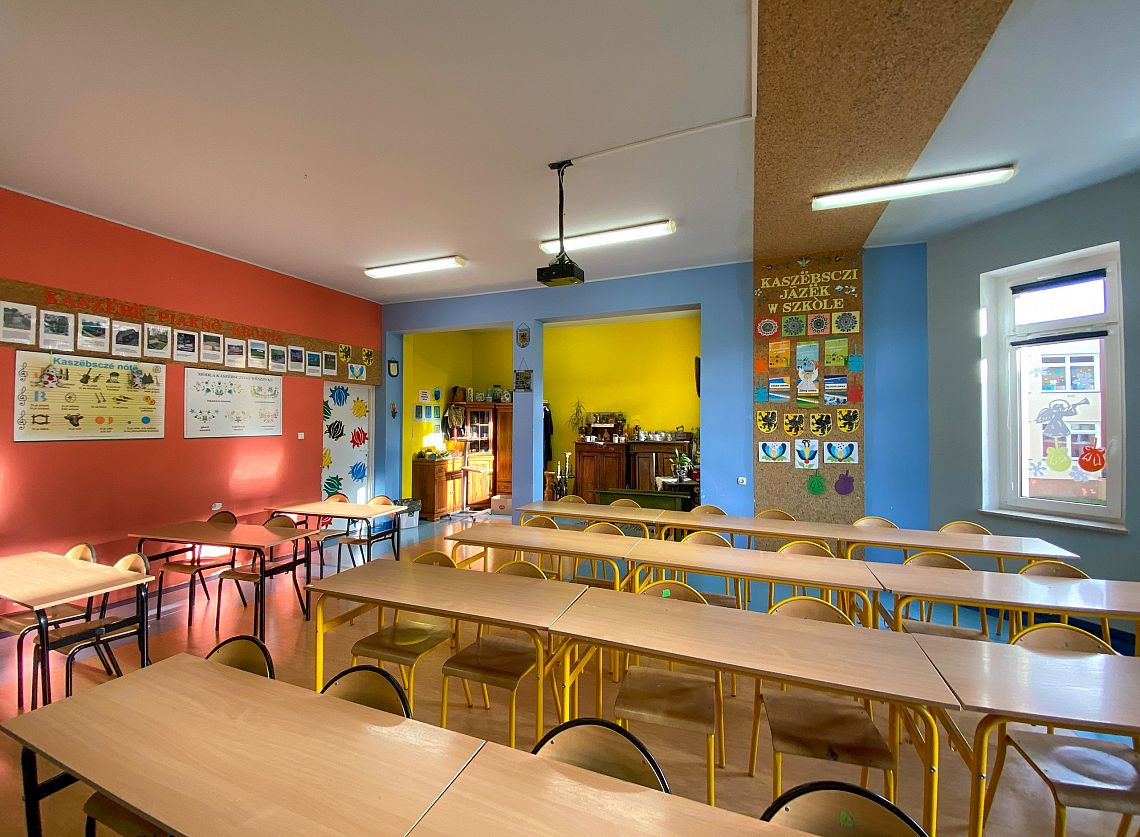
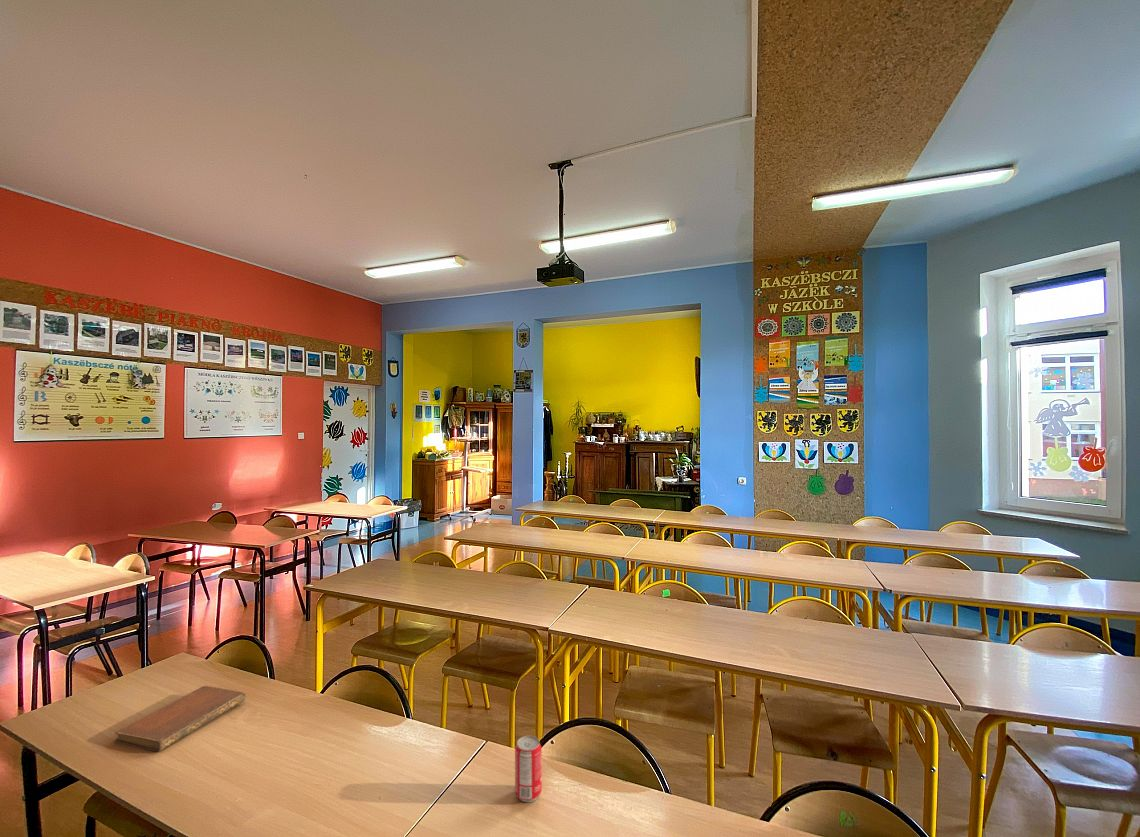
+ notebook [114,685,246,753]
+ beverage can [514,735,543,803]
